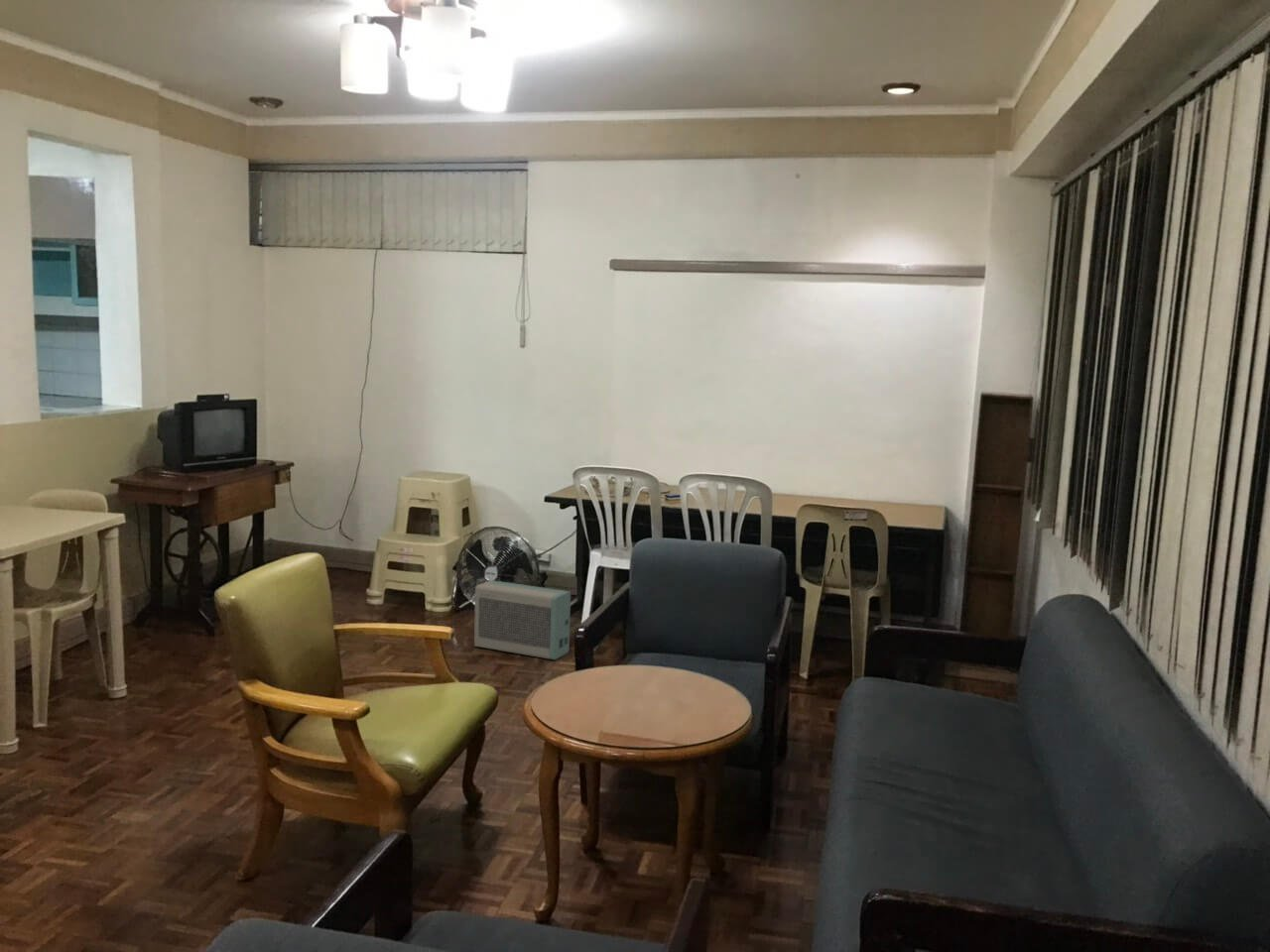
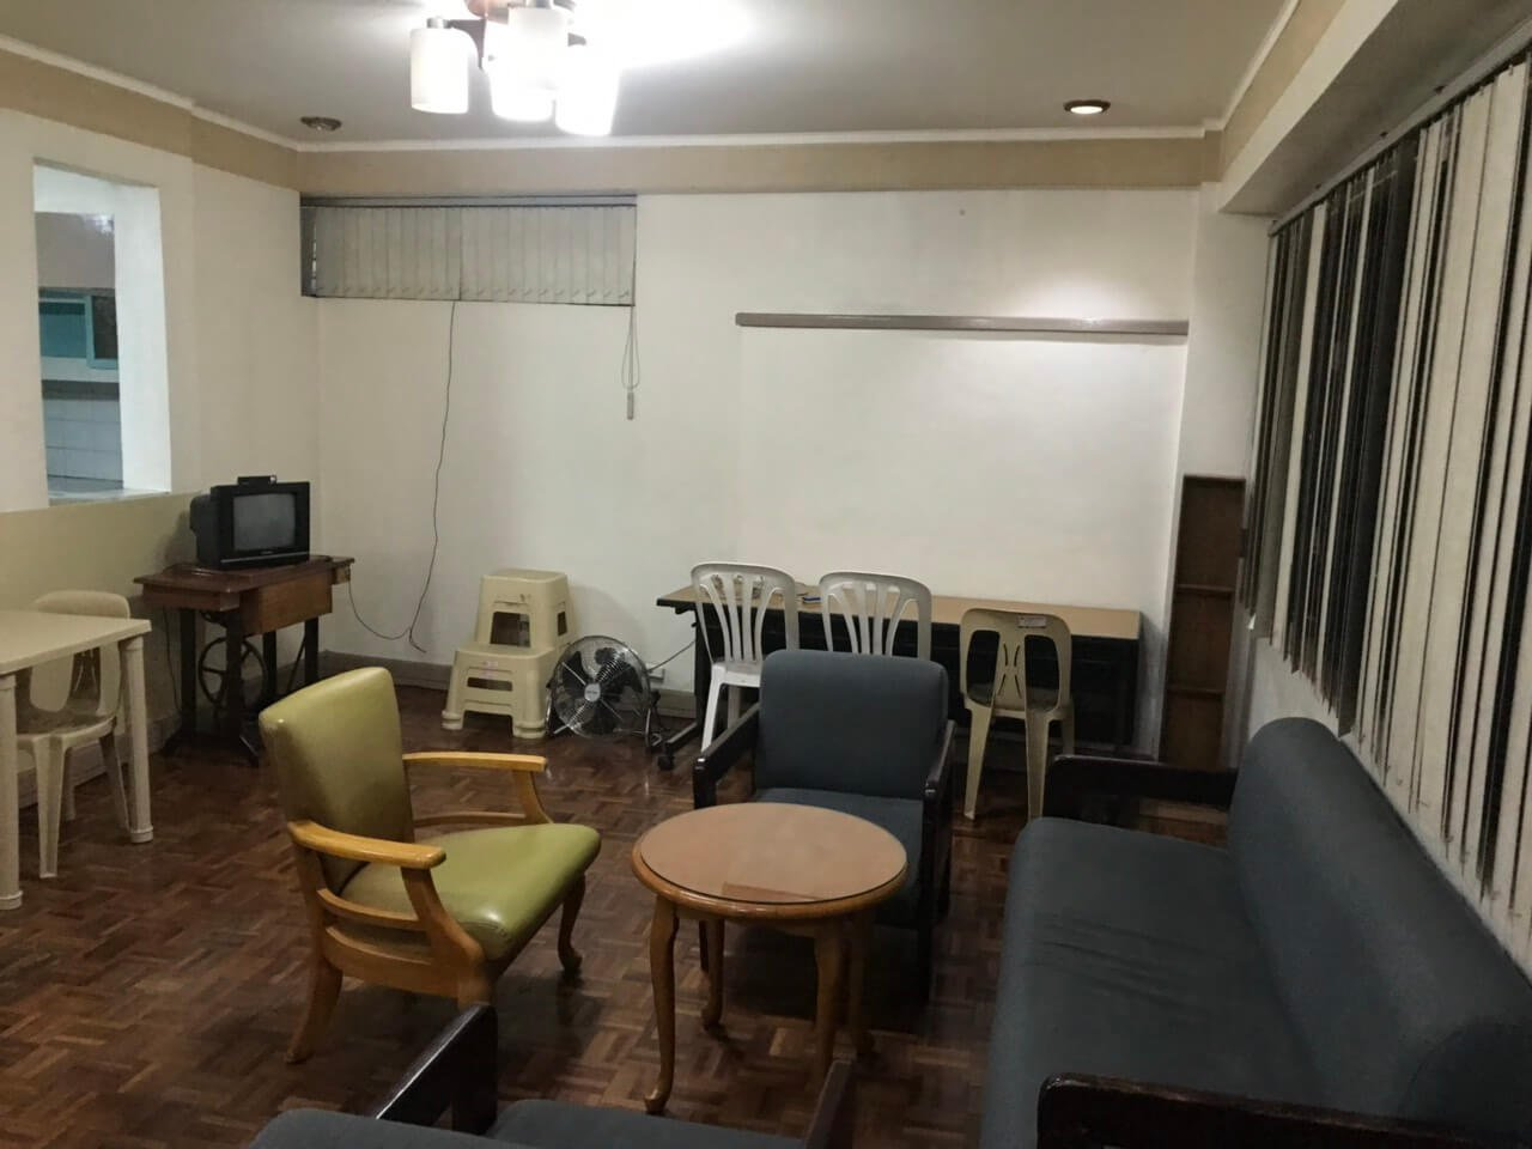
- air purifier [473,579,572,660]
